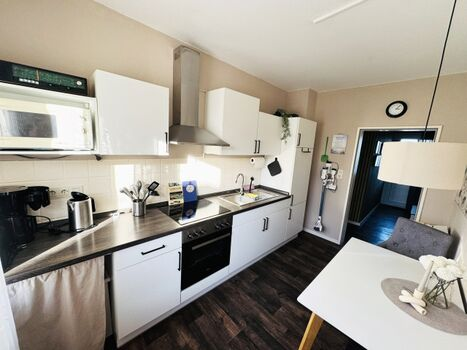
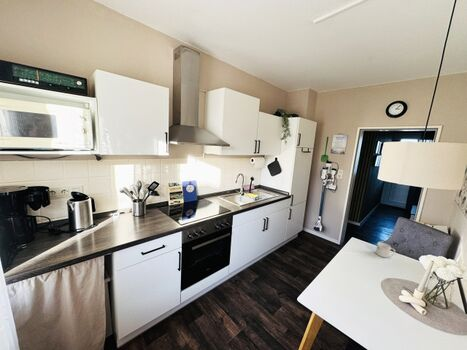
+ mug [375,241,396,259]
